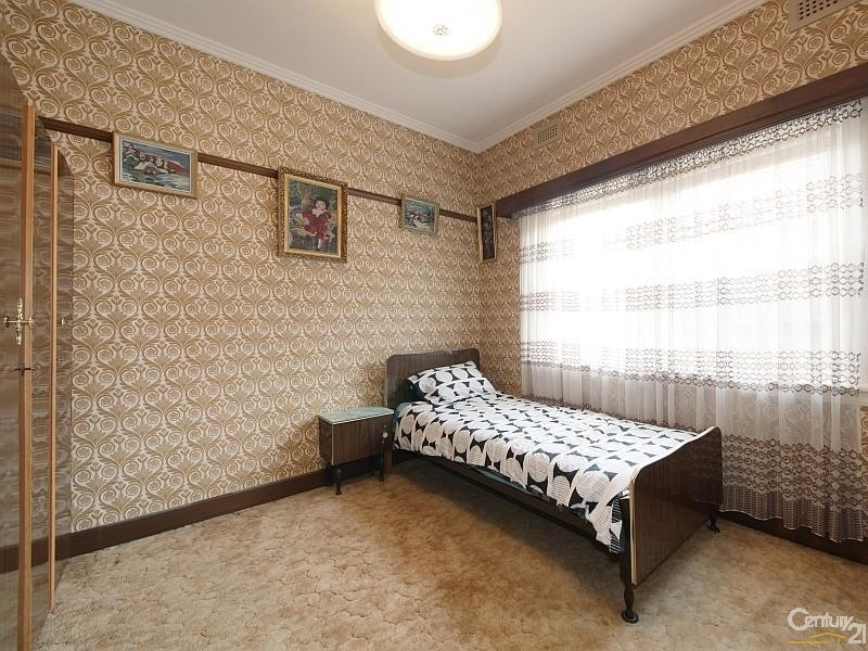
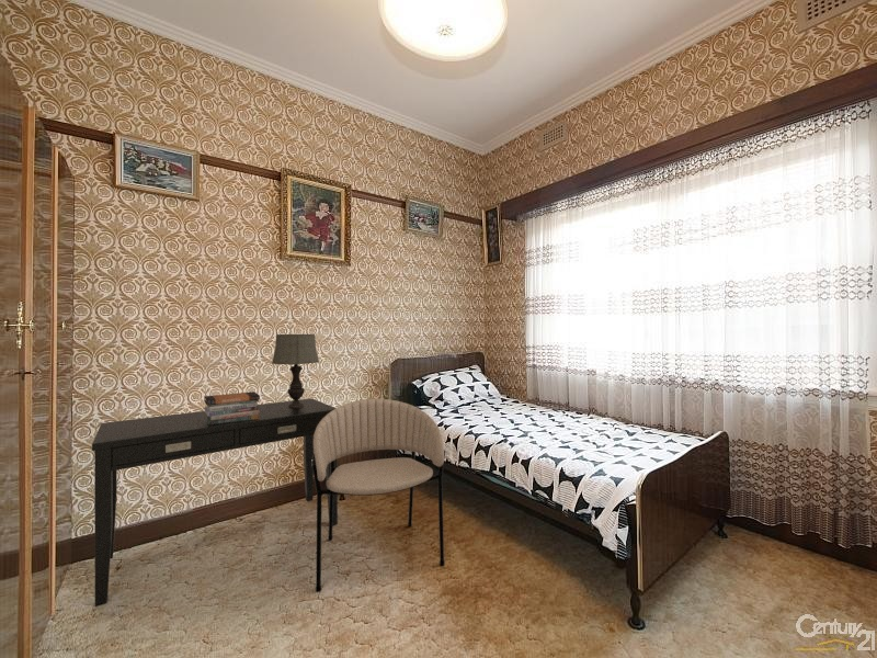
+ table lamp [271,333,320,408]
+ book stack [203,390,261,424]
+ chair [311,398,446,593]
+ desk [91,397,339,608]
